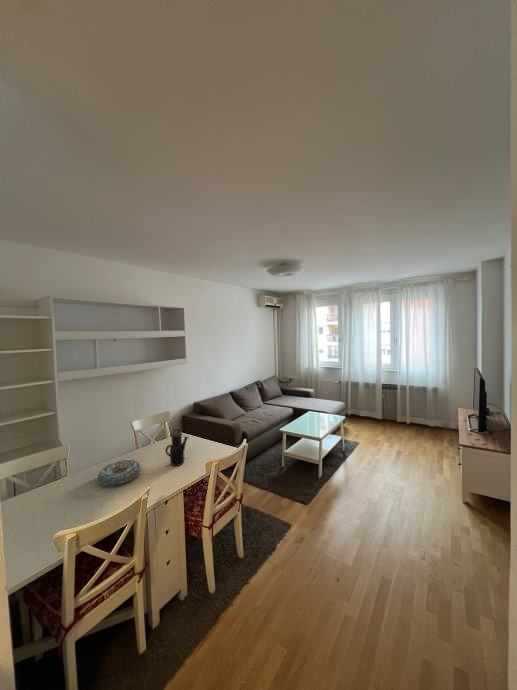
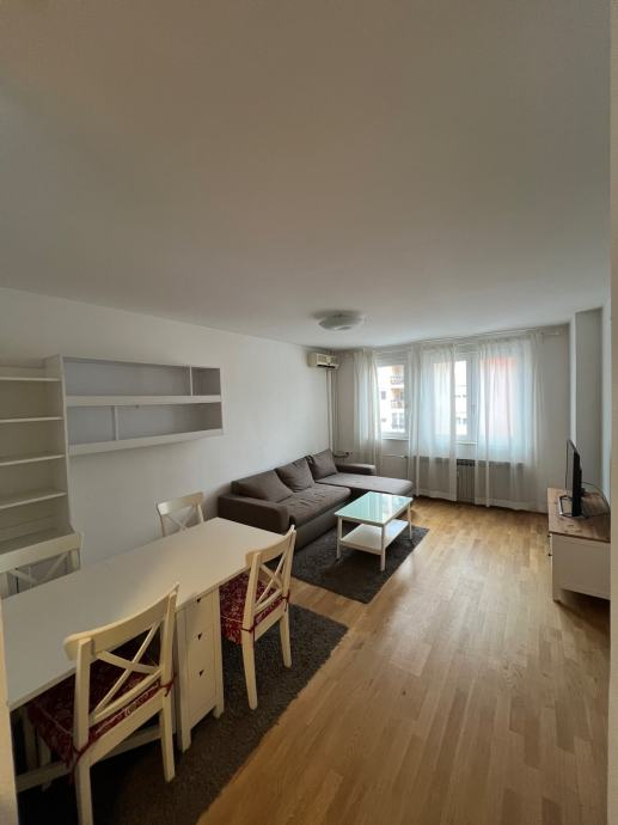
- teapot [164,428,190,467]
- decorative bowl [97,458,142,487]
